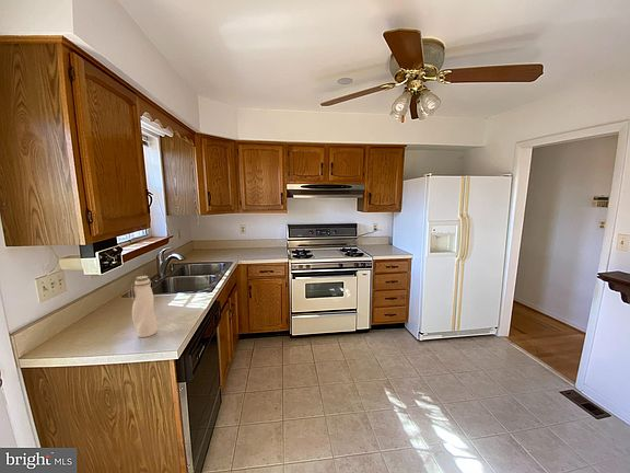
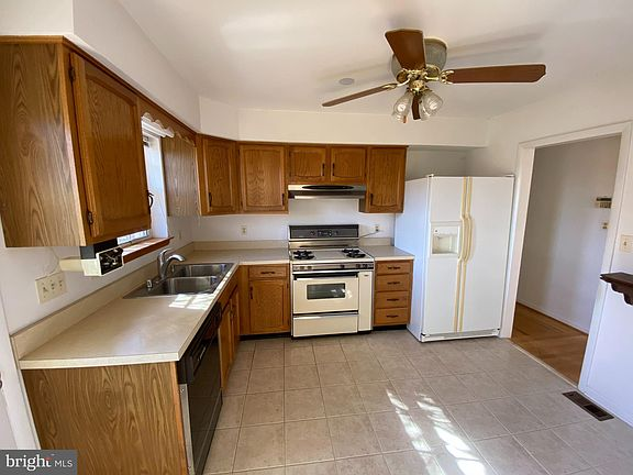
- water bottle [127,275,159,338]
